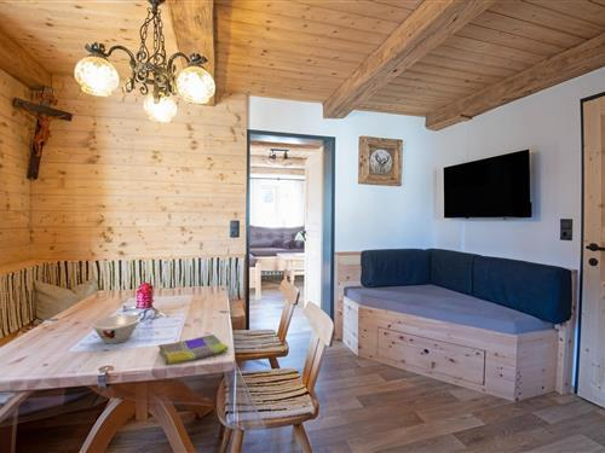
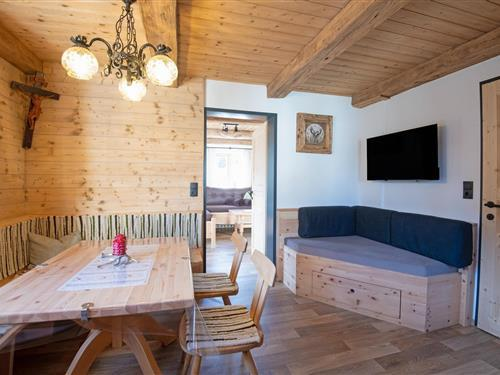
- dish towel [156,333,229,366]
- bowl [91,314,142,344]
